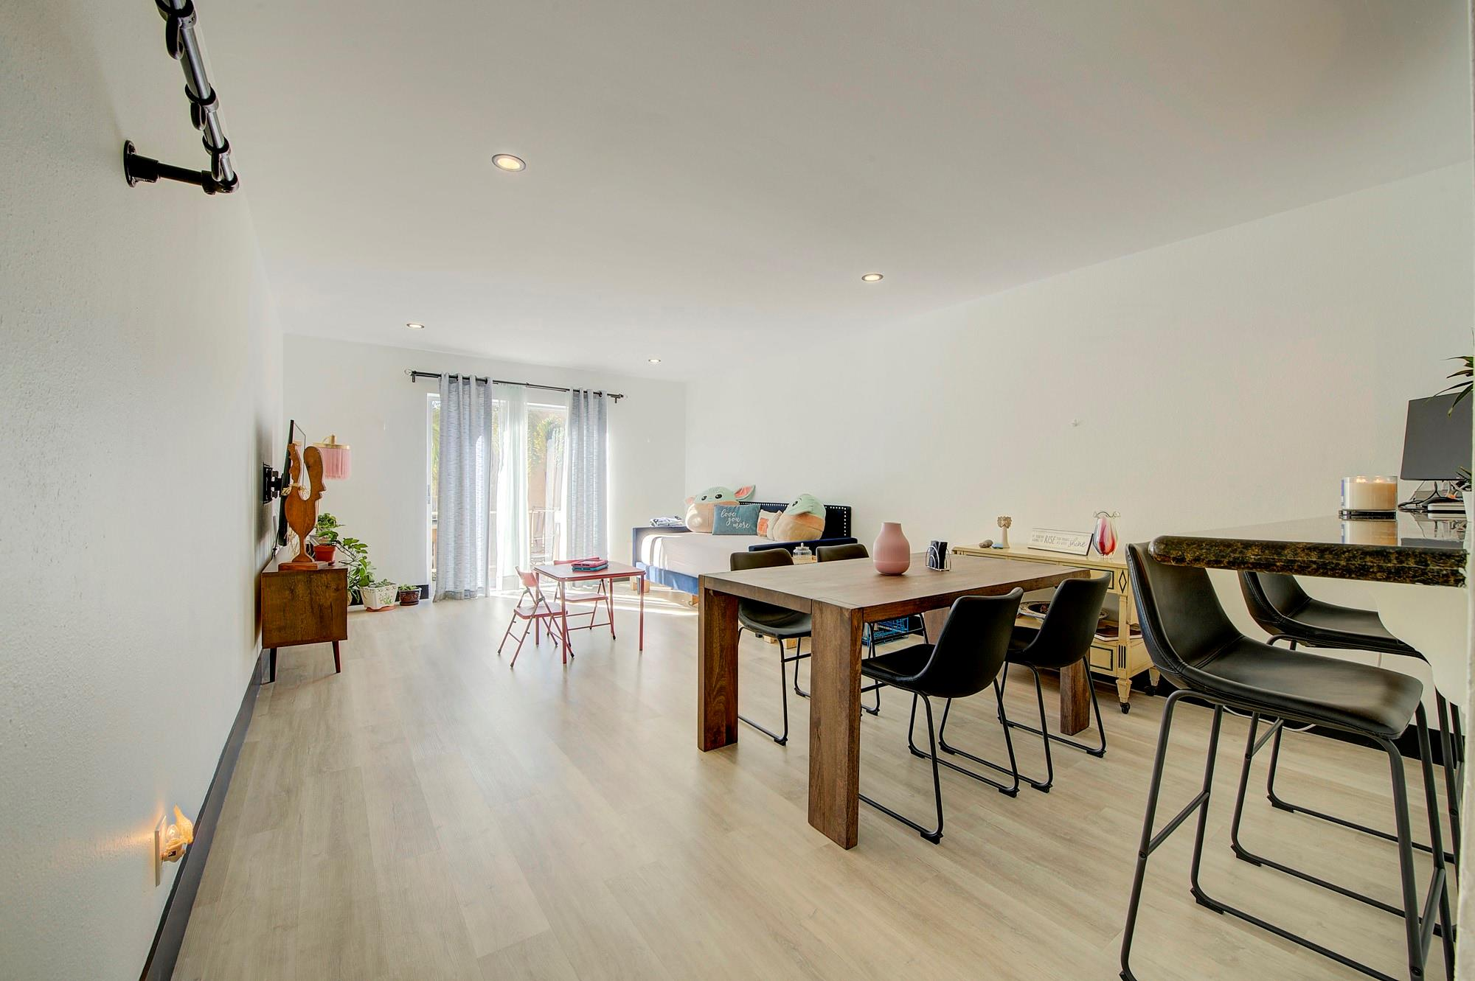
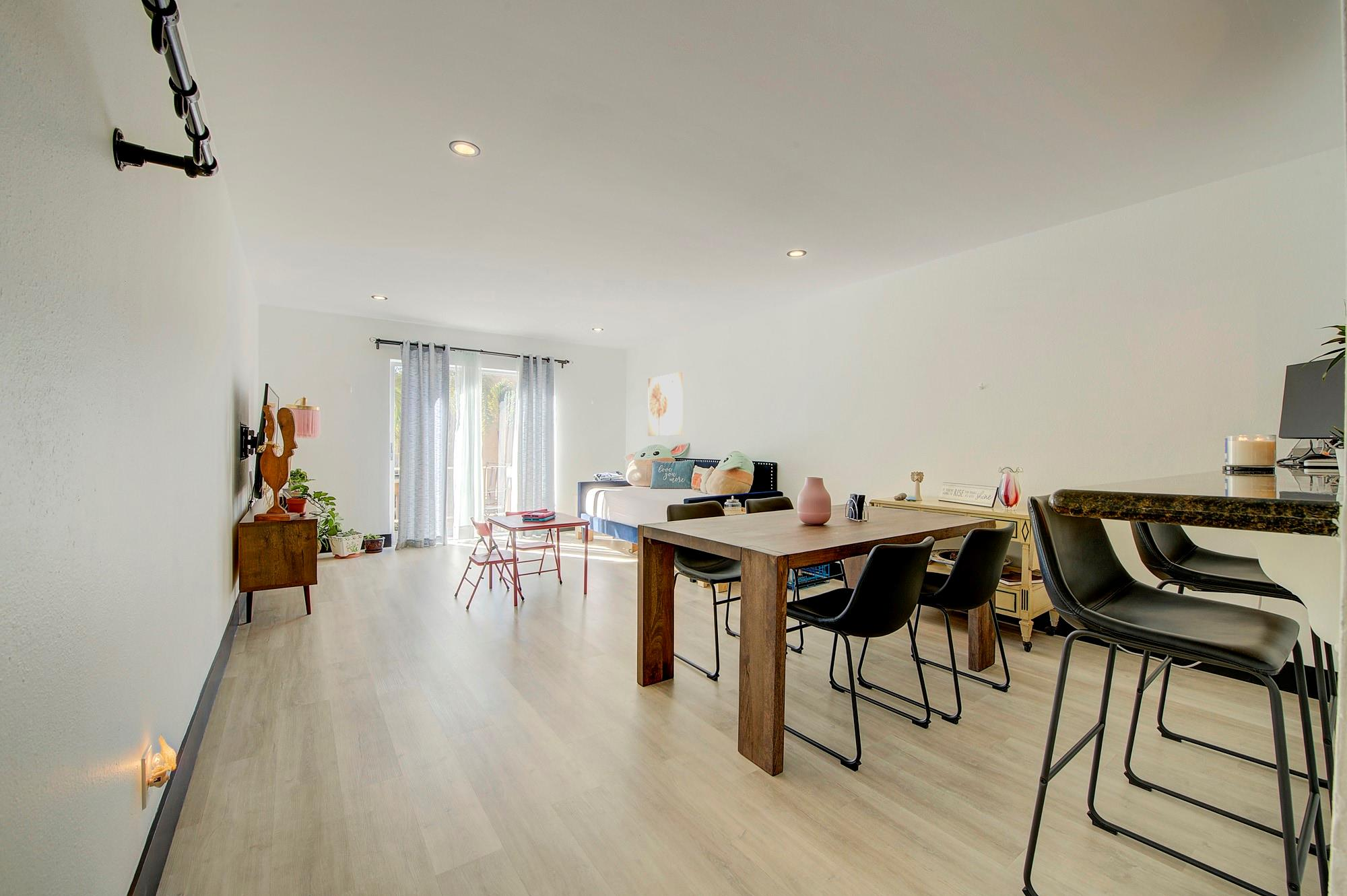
+ wall art [647,372,683,436]
